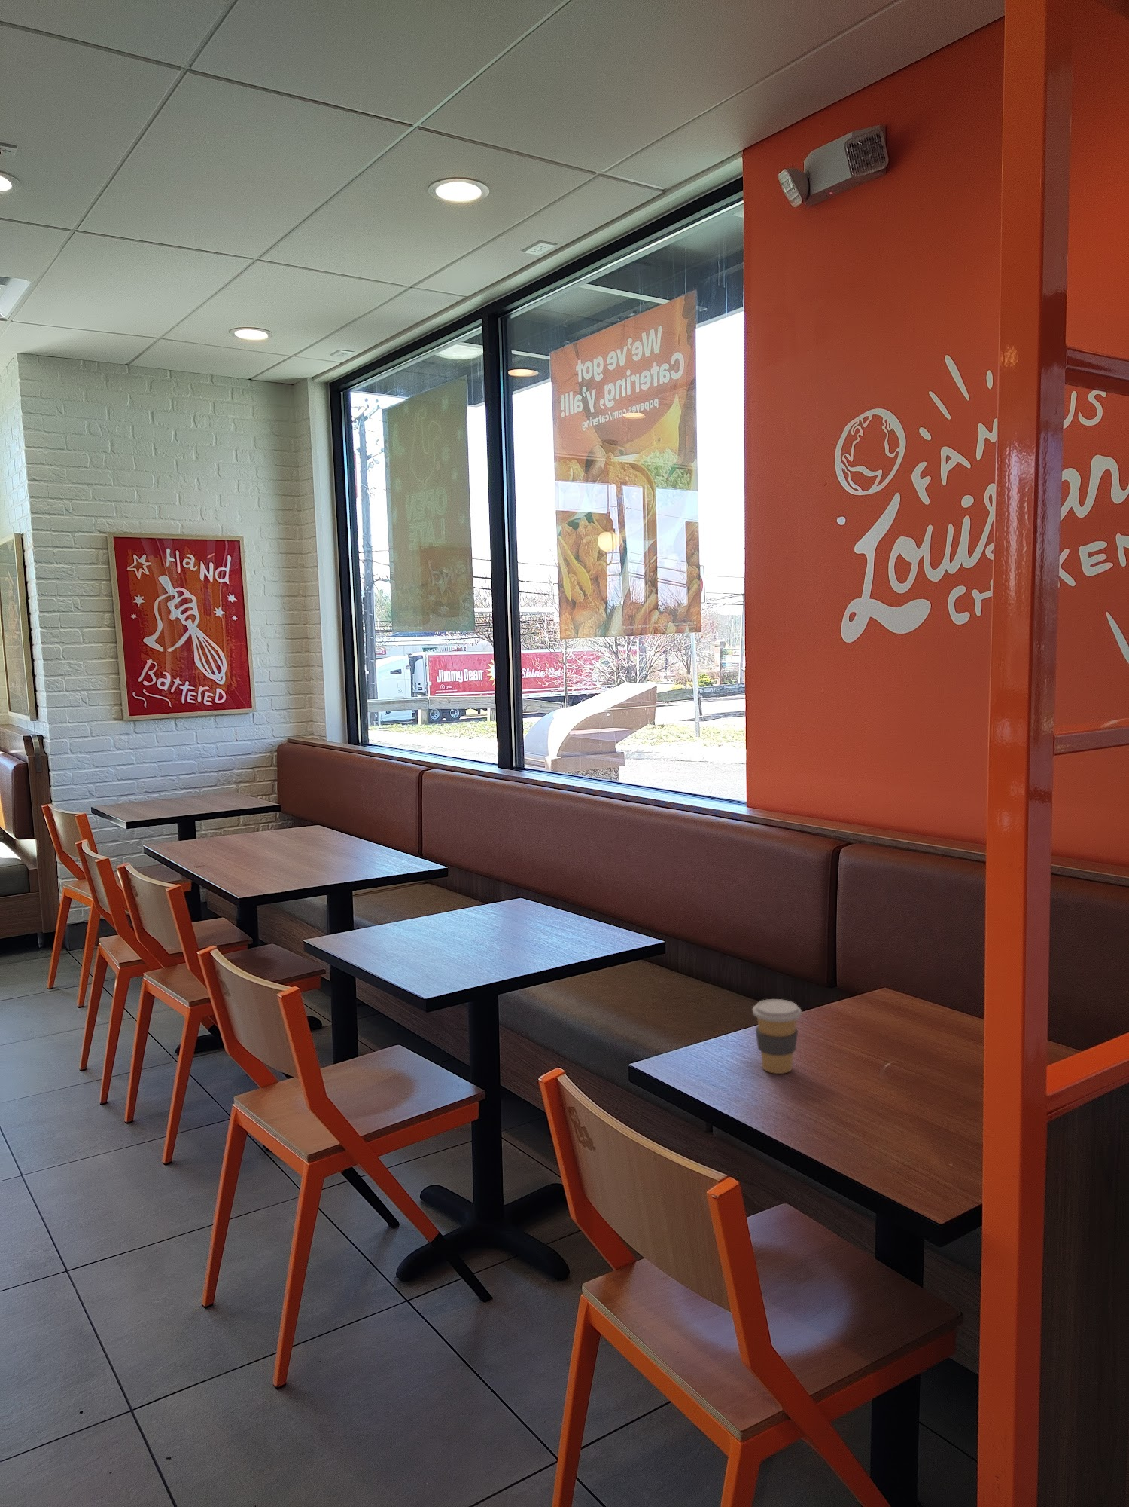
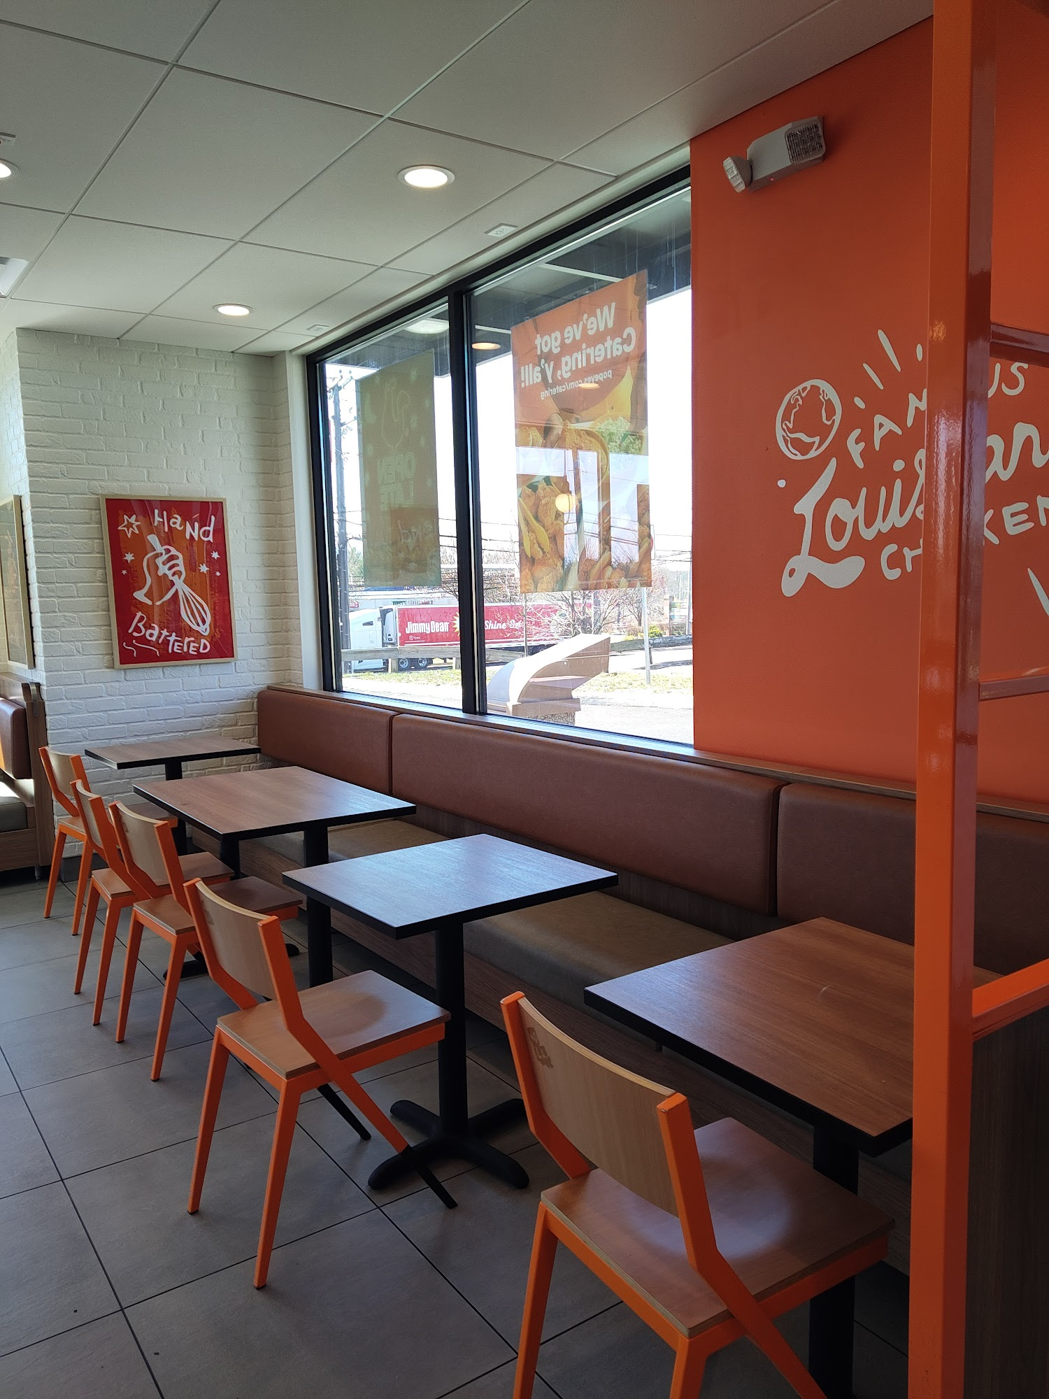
- coffee cup [752,998,803,1075]
